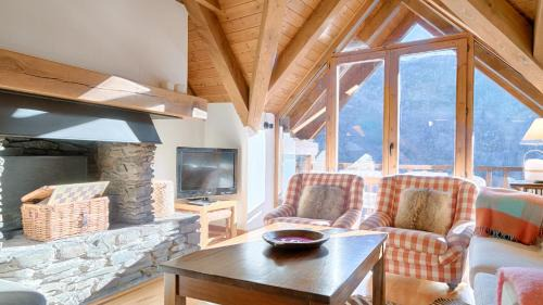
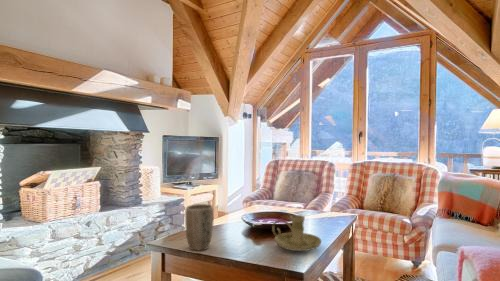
+ candle holder [271,214,322,252]
+ plant pot [184,203,215,251]
